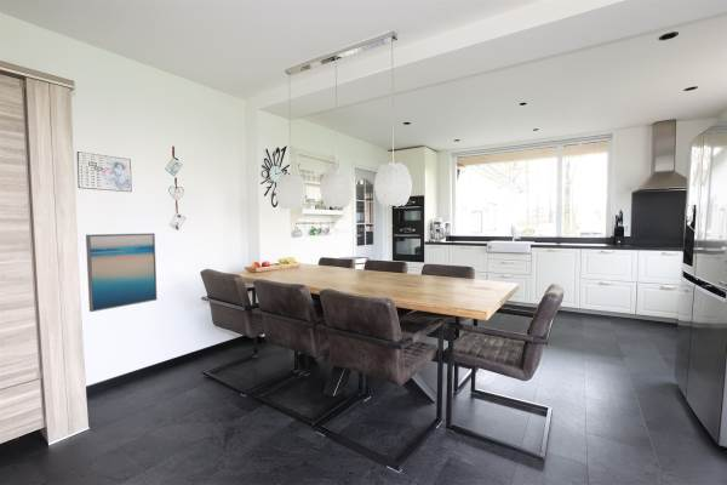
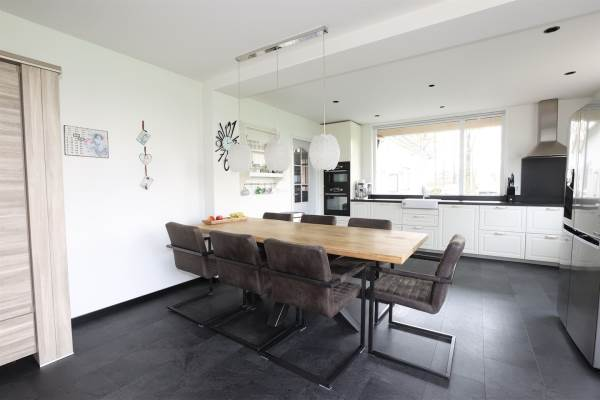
- wall art [85,232,159,313]
